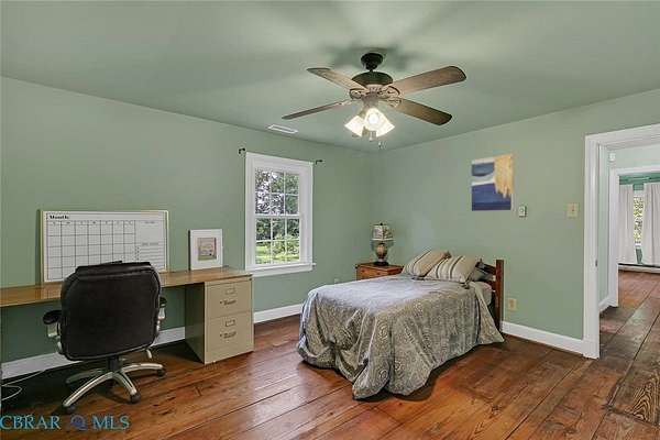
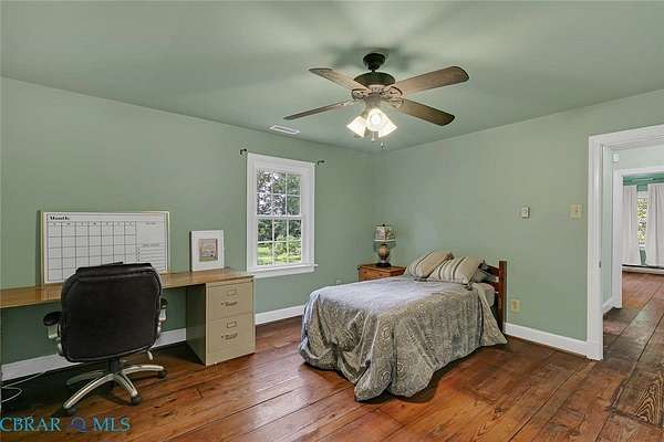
- wall art [471,153,515,212]
